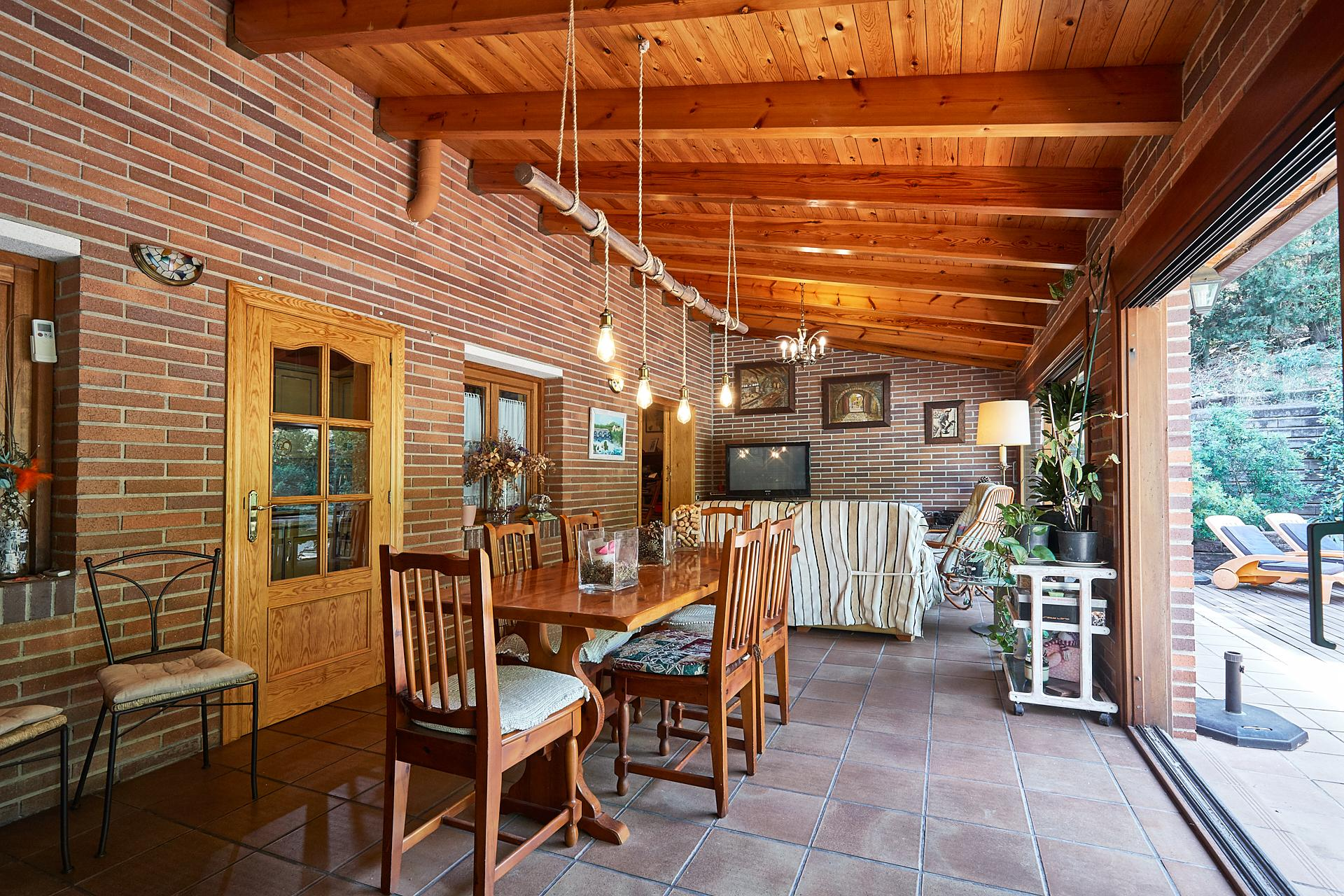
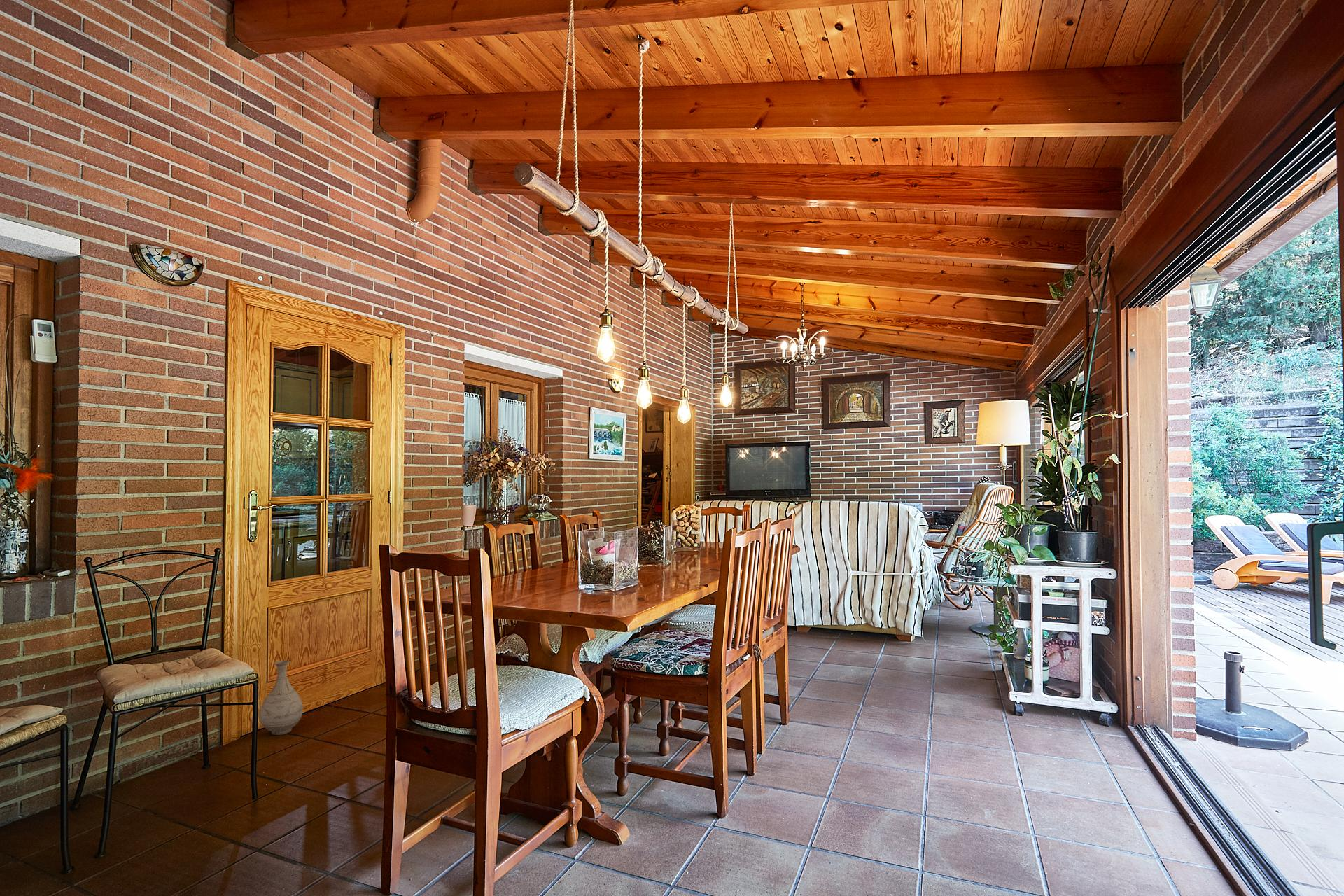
+ vase [258,659,304,736]
